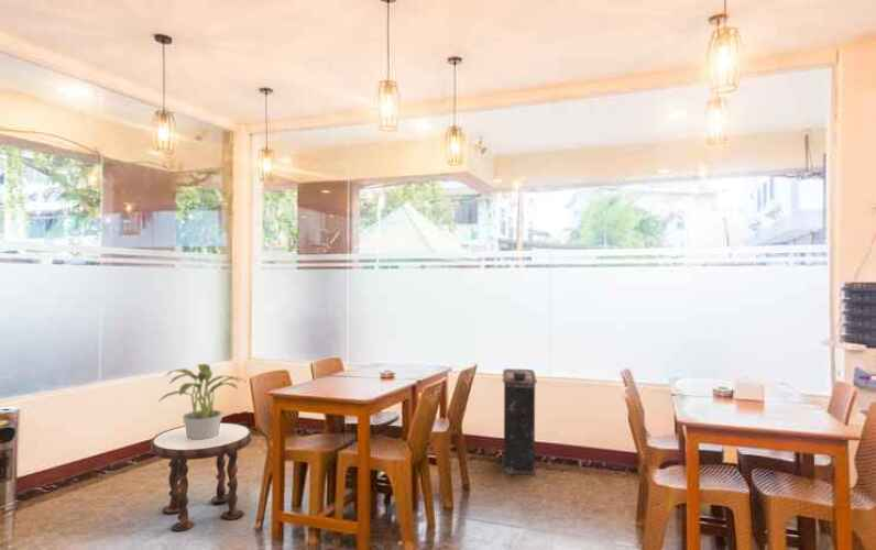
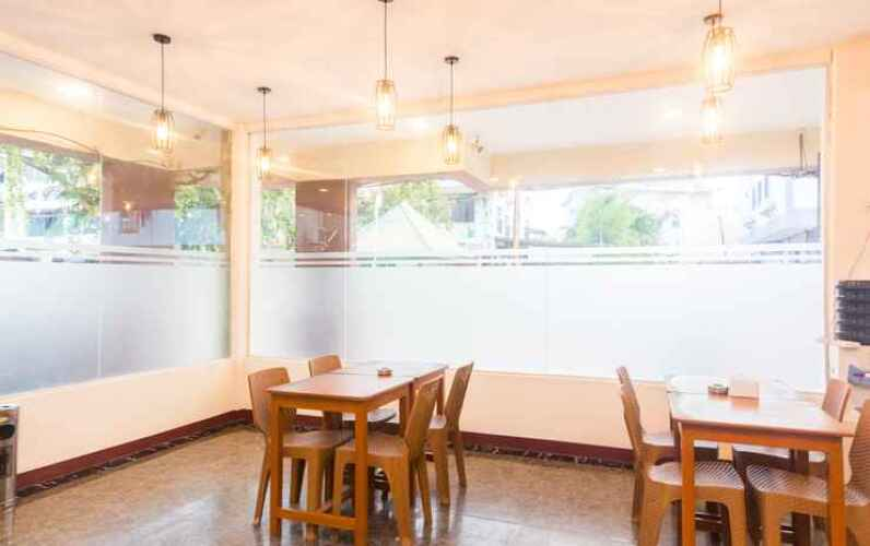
- side table [150,421,252,534]
- potted plant [157,363,249,440]
- oil can [501,367,538,479]
